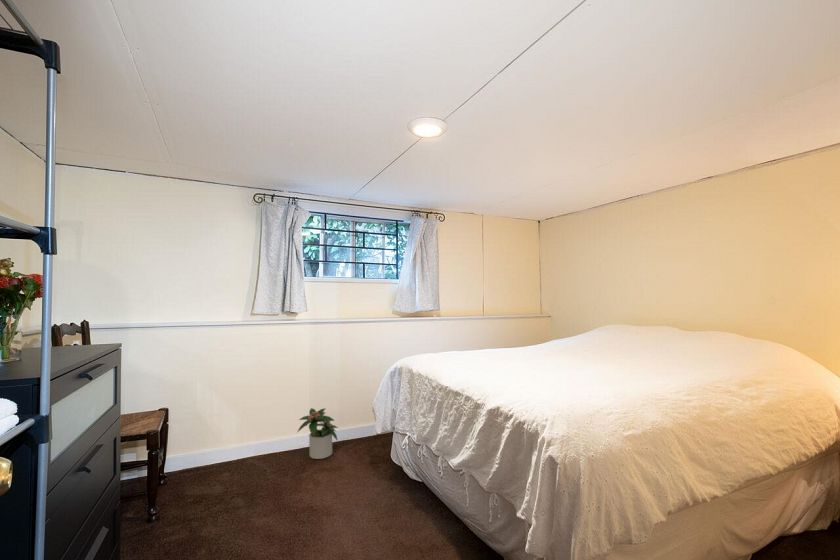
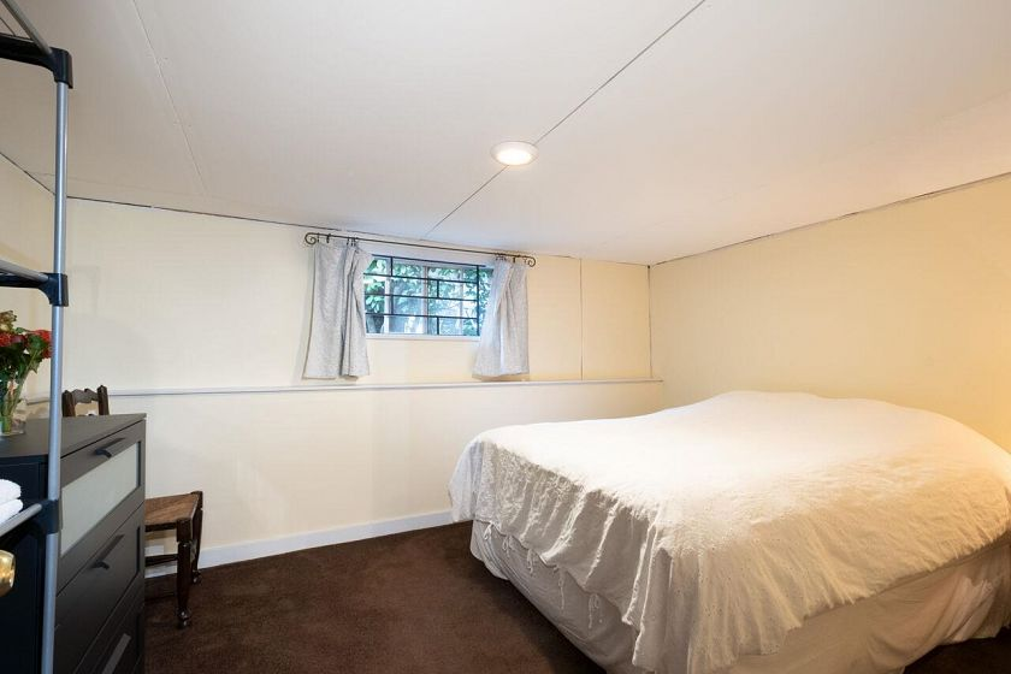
- potted plant [296,407,339,460]
